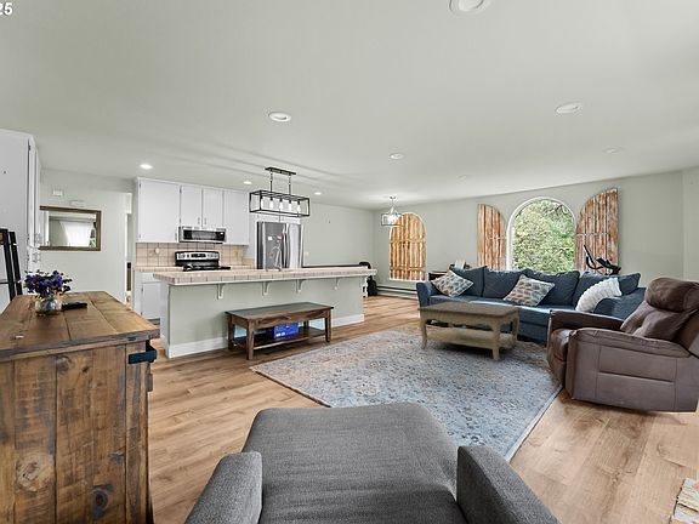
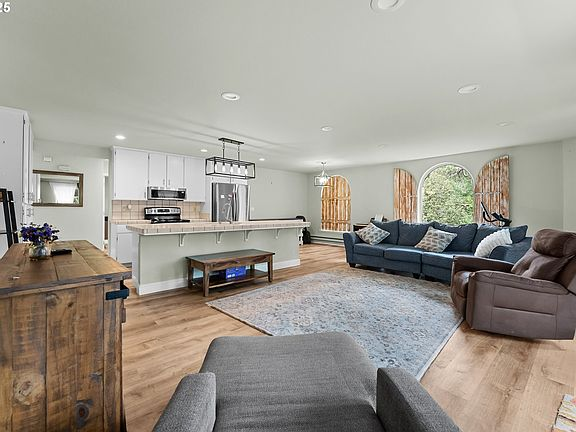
- coffee table [416,301,523,361]
